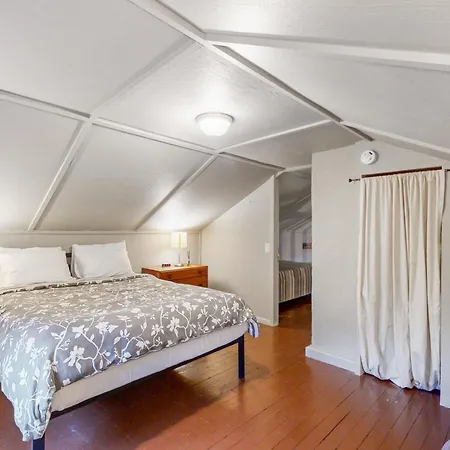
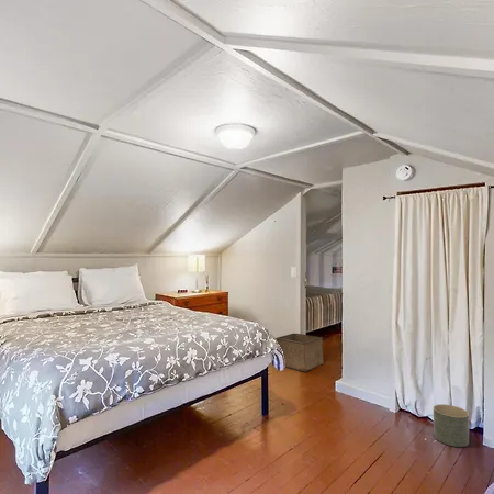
+ storage bin [274,333,325,372]
+ planter [433,403,470,448]
